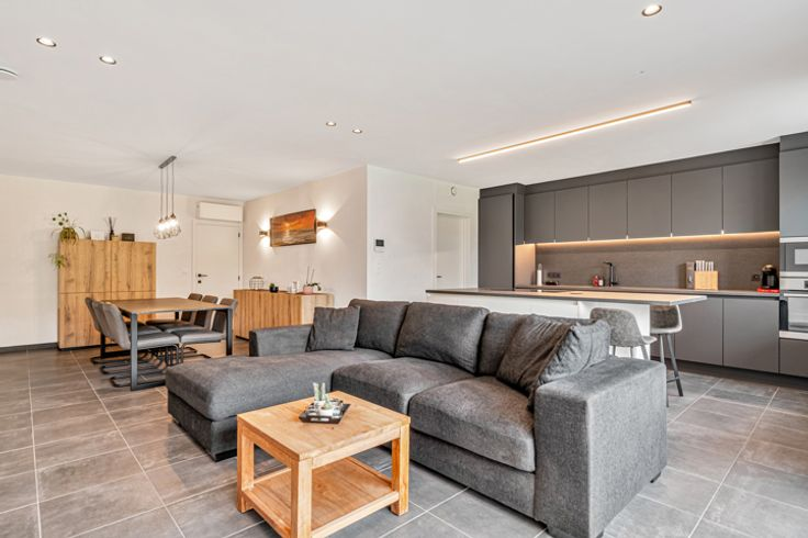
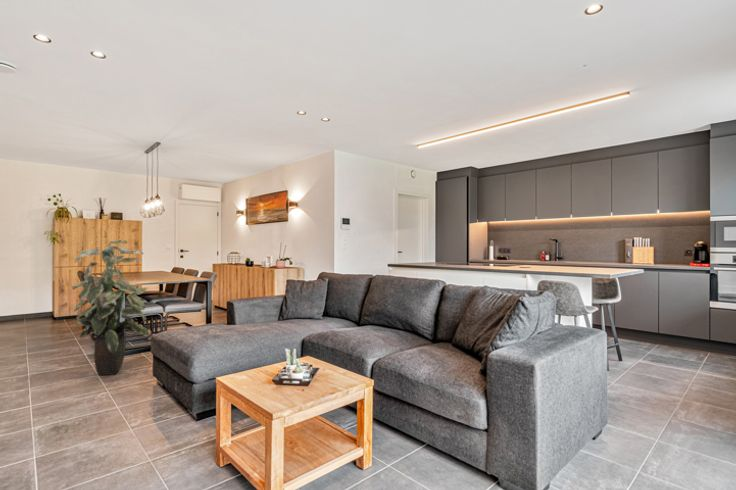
+ indoor plant [71,239,150,376]
